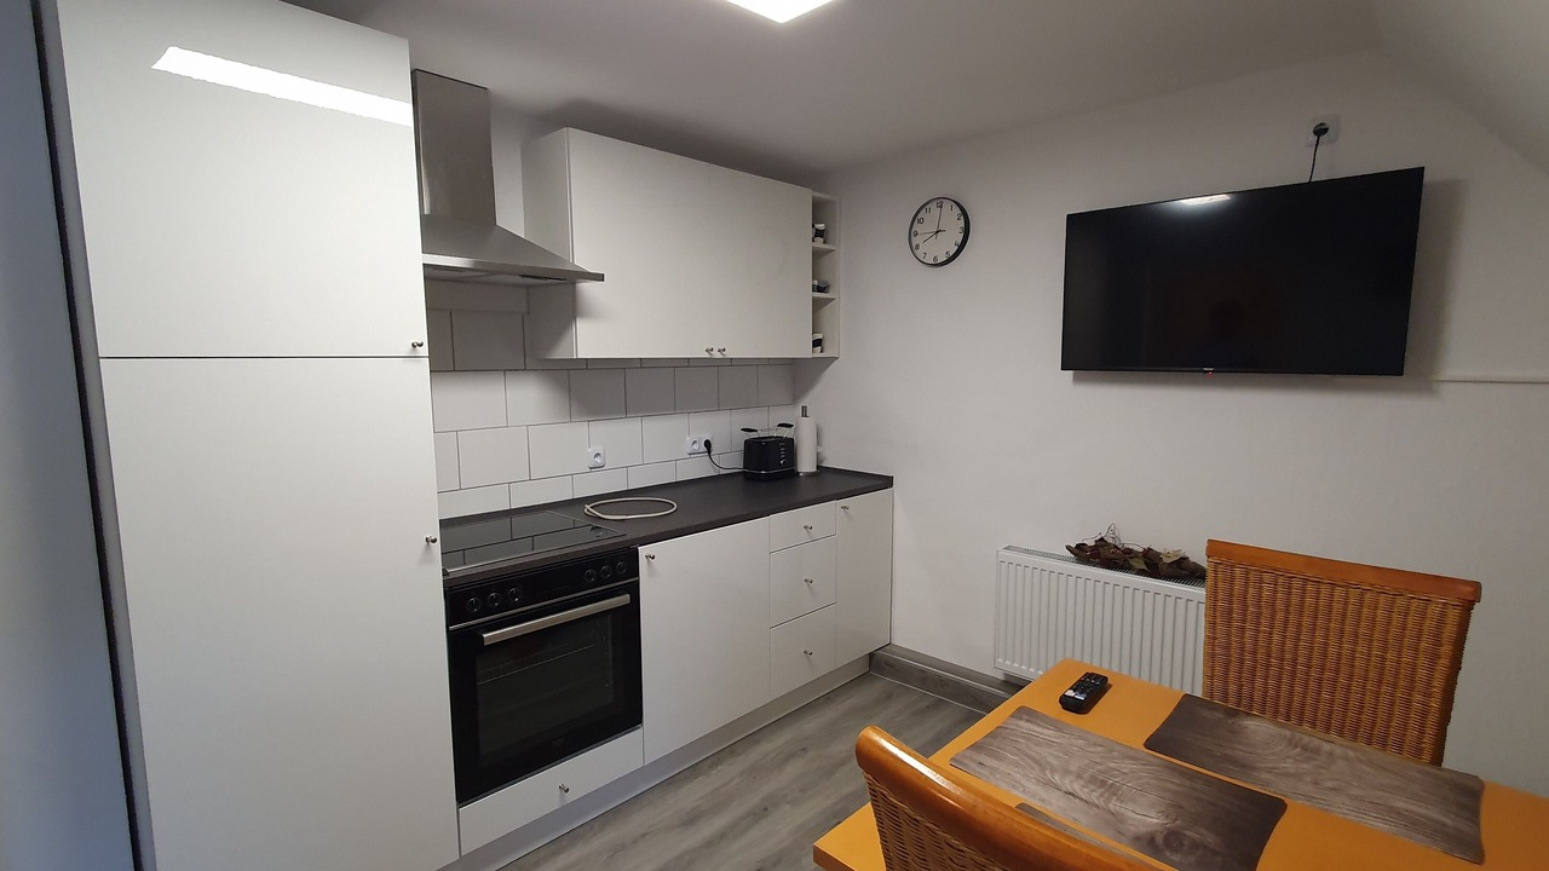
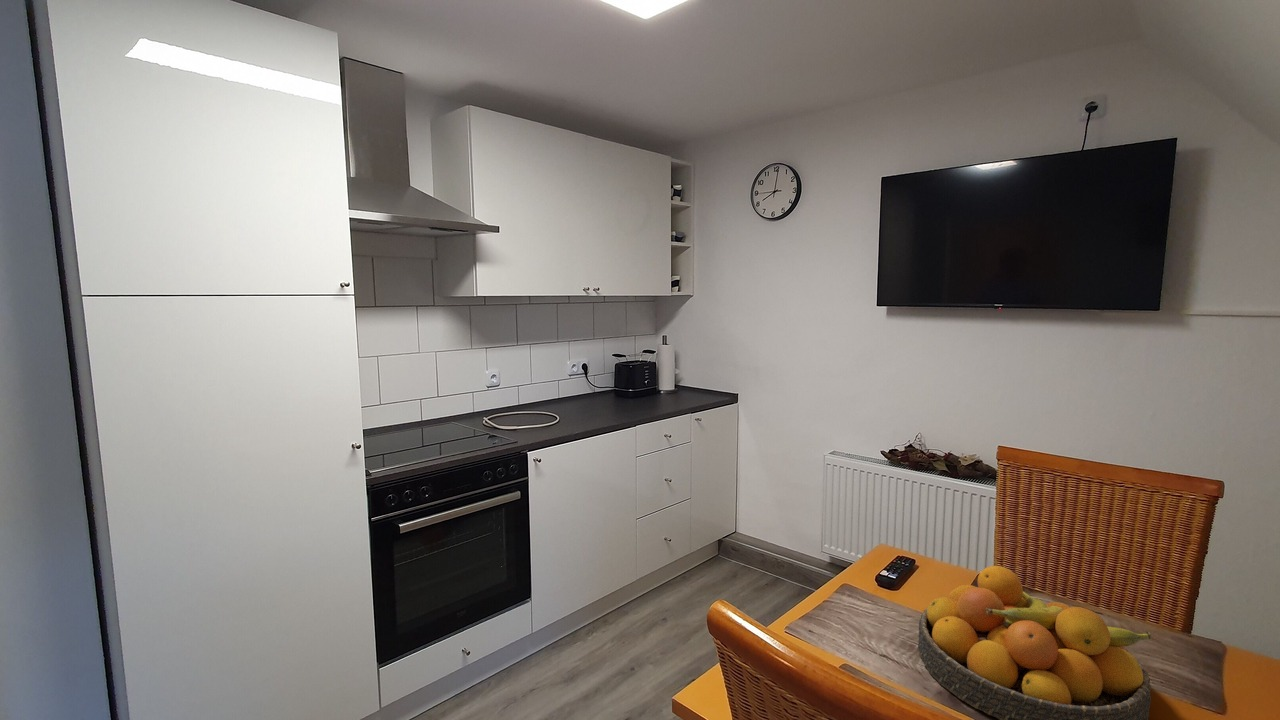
+ fruit bowl [917,565,1155,720]
